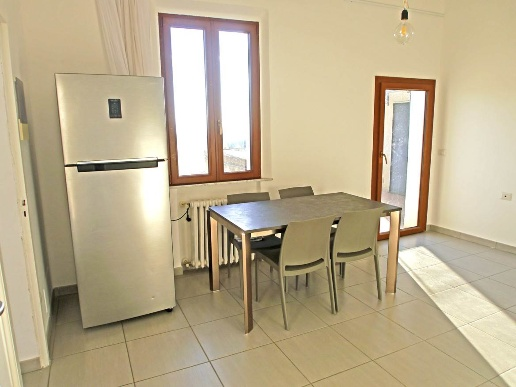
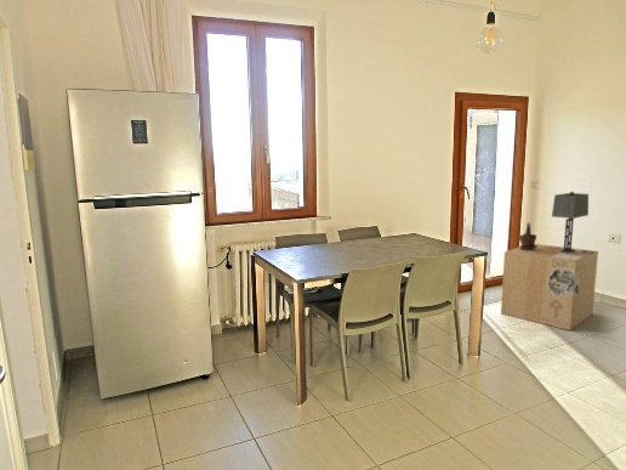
+ table lamp [551,191,590,253]
+ potted plant [517,221,537,250]
+ cardboard box [500,243,599,332]
